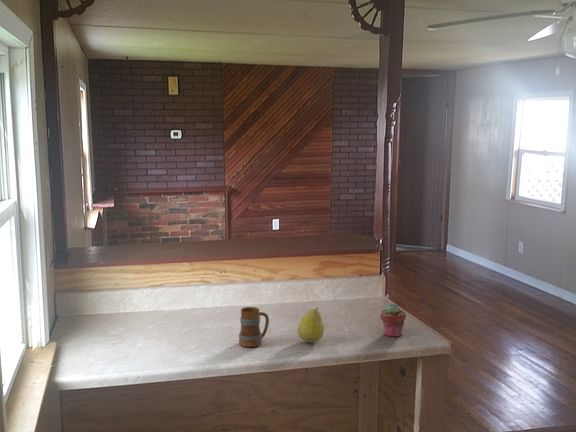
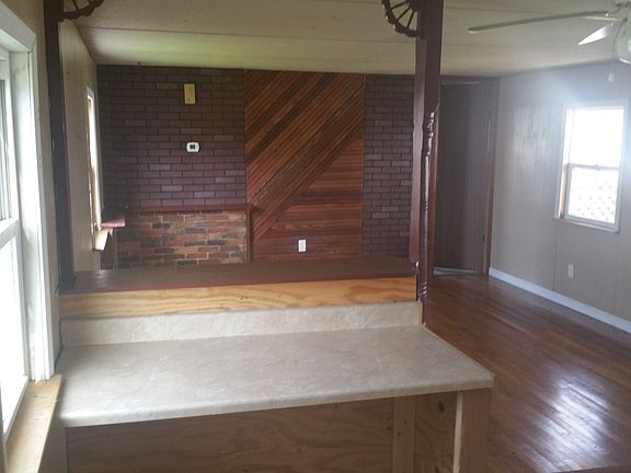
- mug [238,306,270,348]
- fruit [296,306,325,343]
- potted succulent [379,302,407,338]
